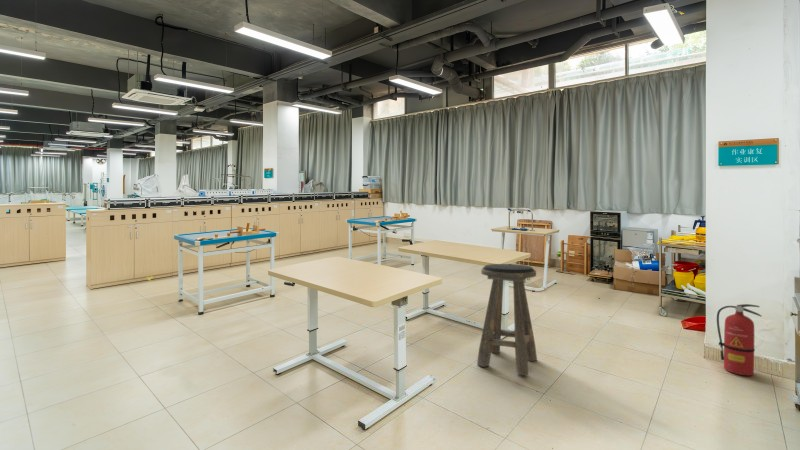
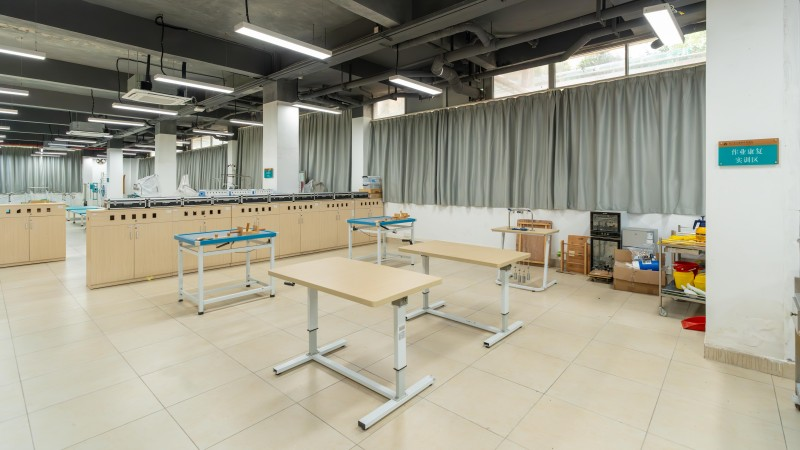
- stool [476,263,538,376]
- fire extinguisher [716,303,763,376]
